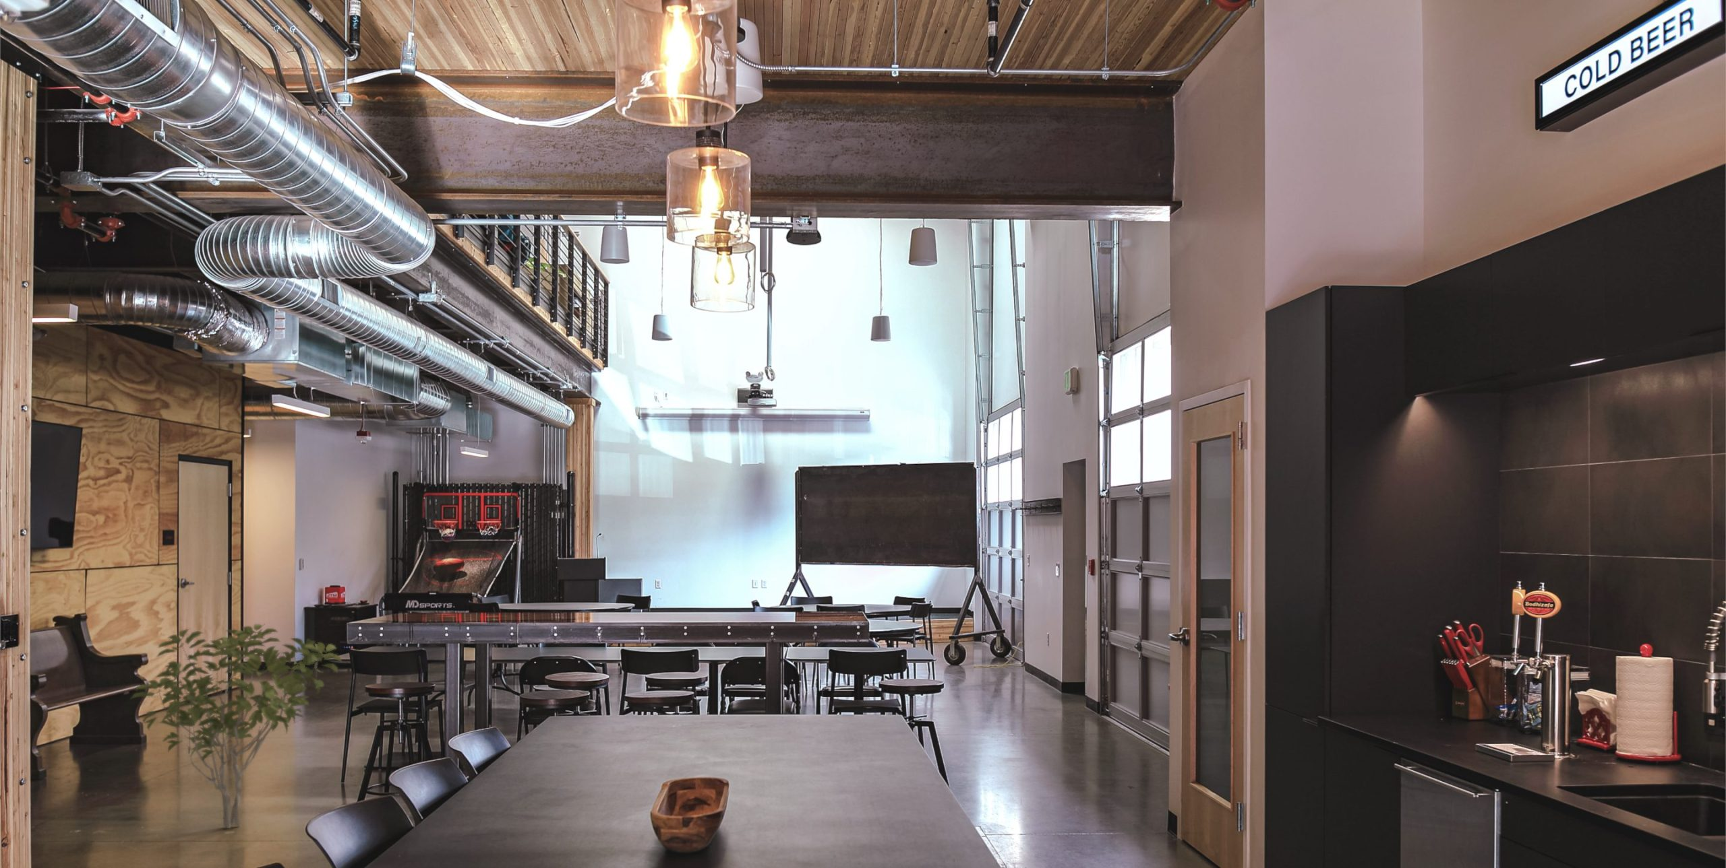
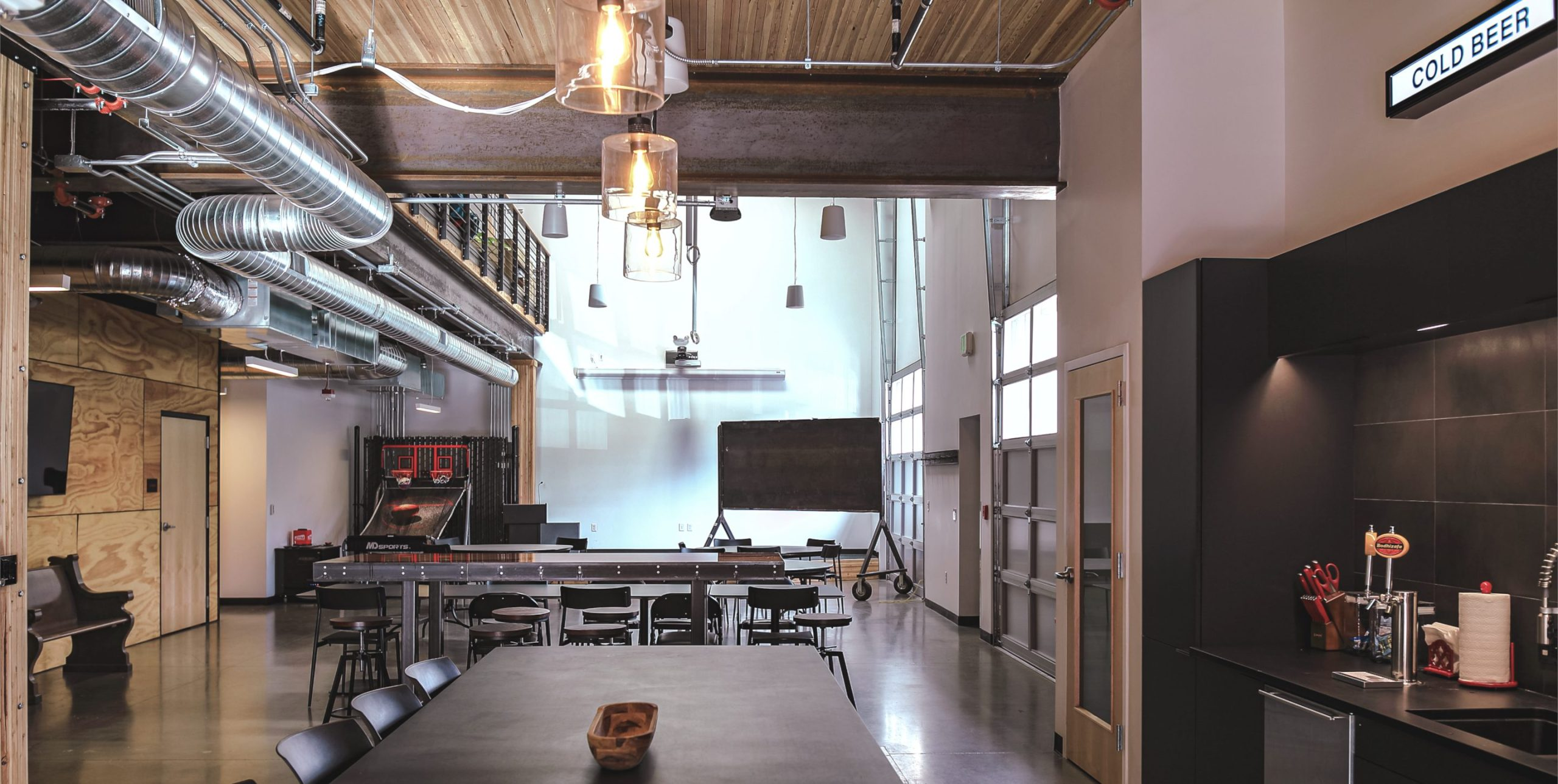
- shrub [130,623,342,829]
